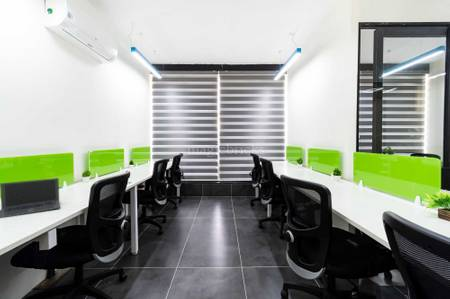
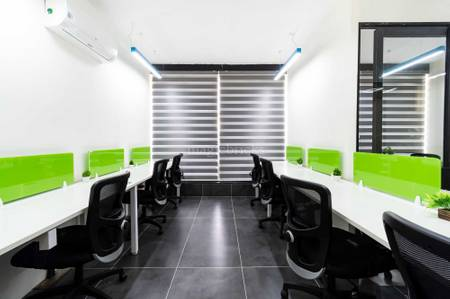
- laptop computer [0,177,61,219]
